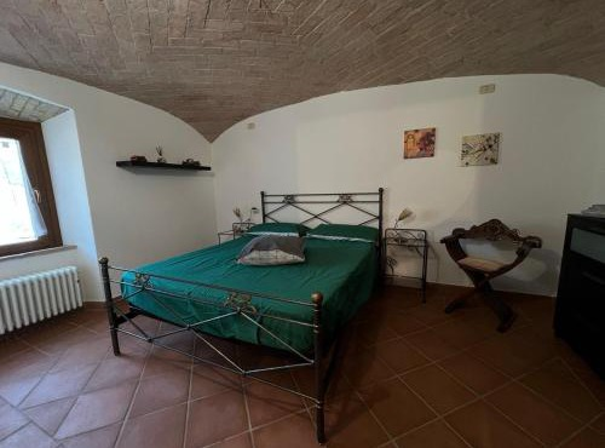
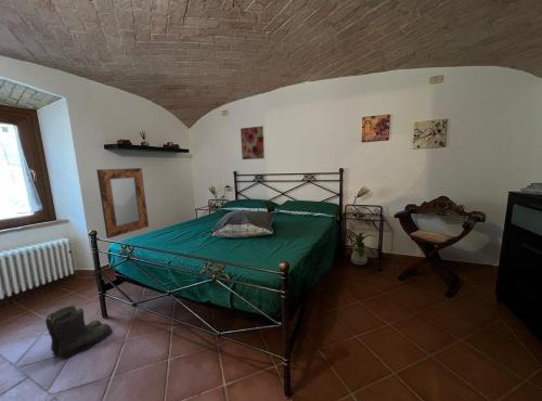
+ wall art [240,125,266,160]
+ boots [44,305,114,359]
+ home mirror [95,167,150,240]
+ house plant [344,231,377,266]
